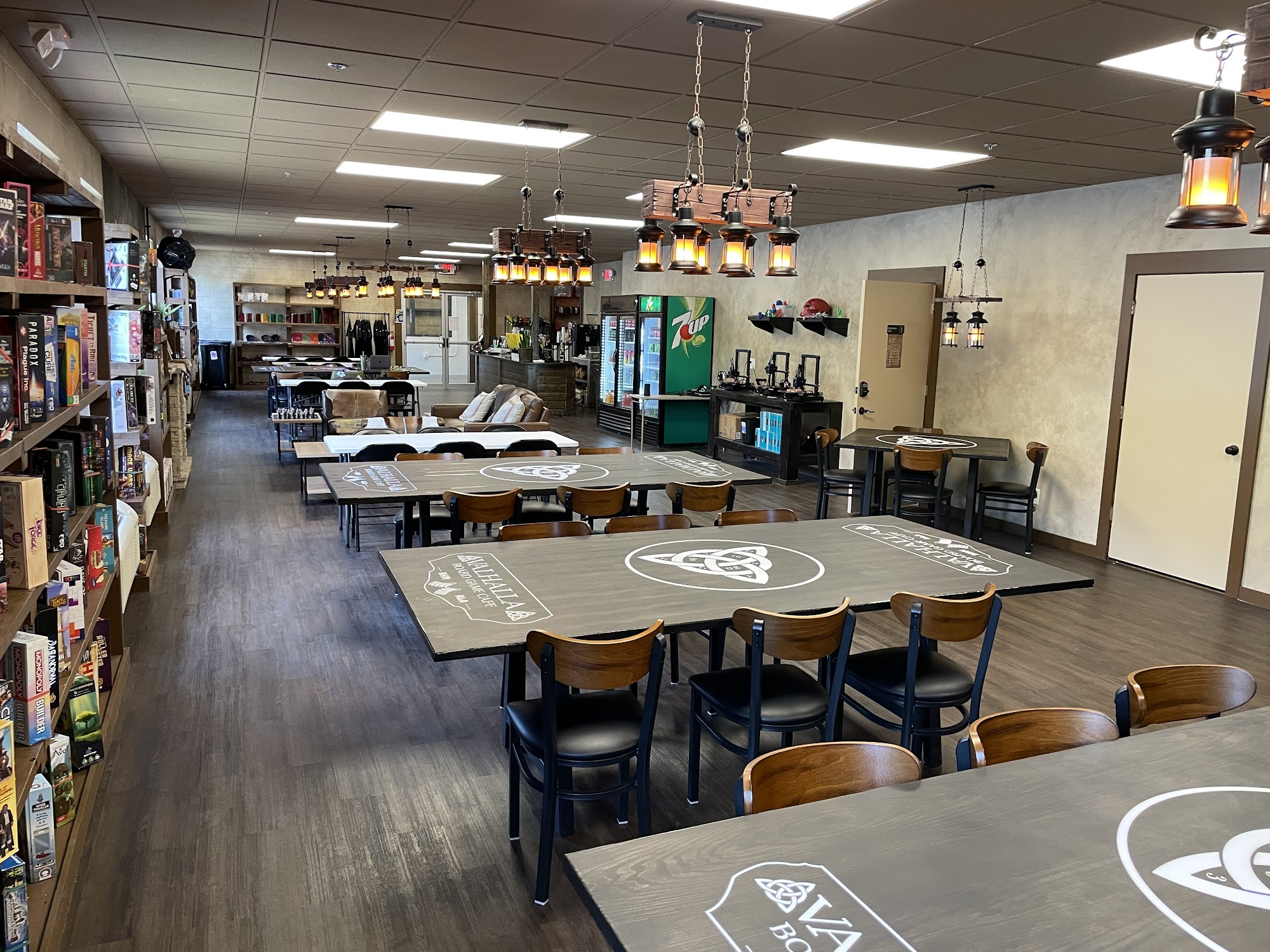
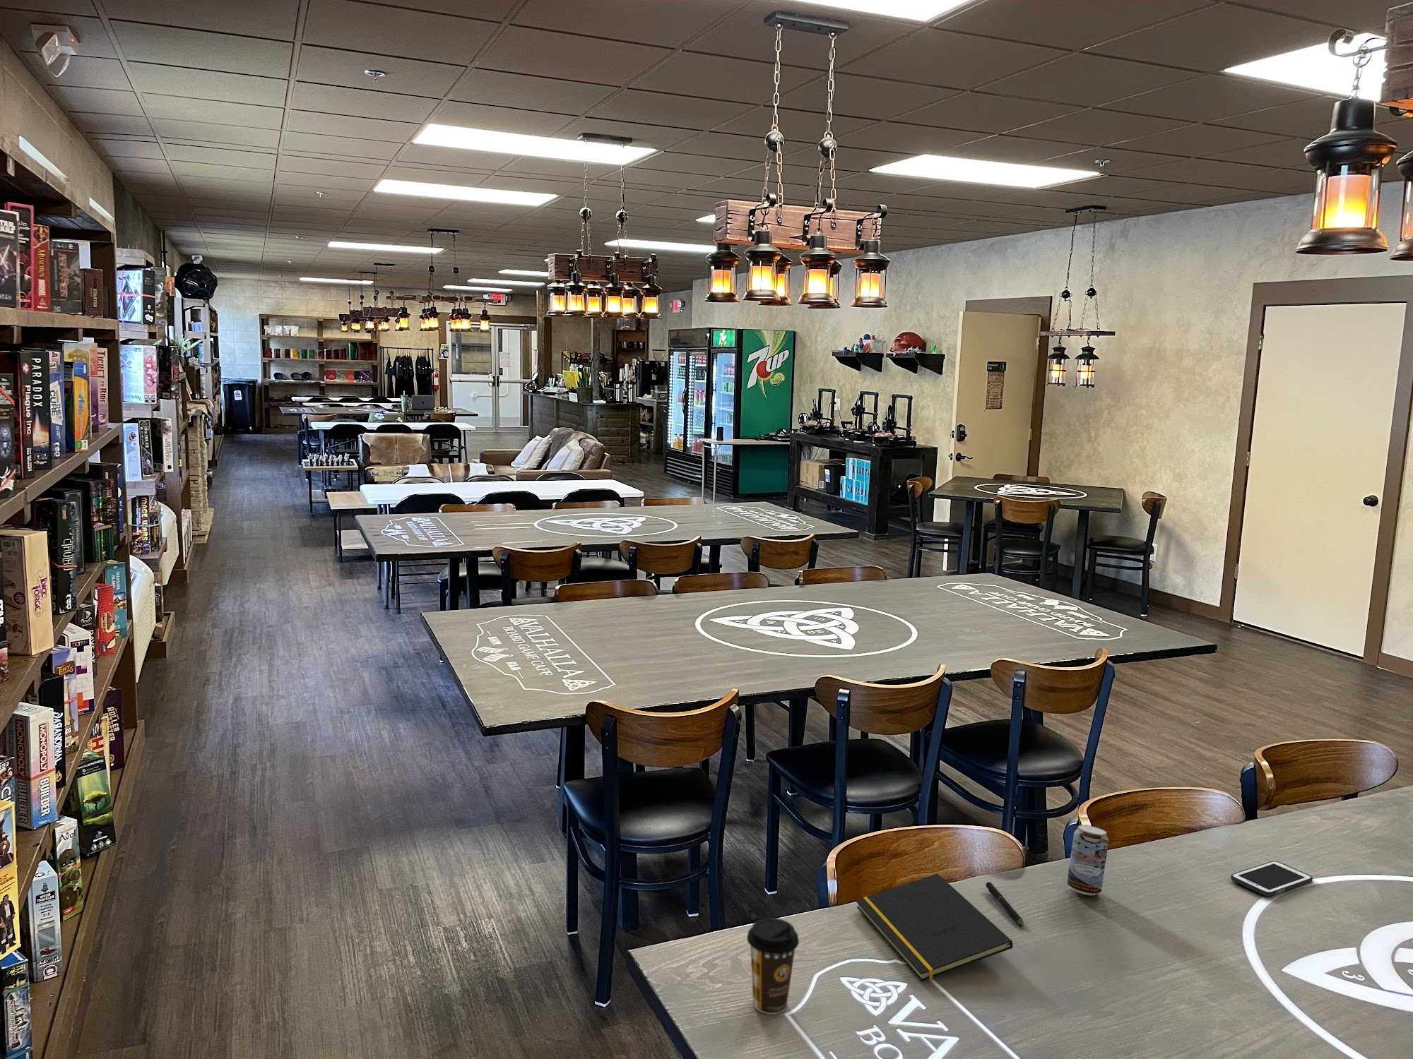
+ cell phone [1231,860,1313,898]
+ pen [985,881,1025,927]
+ beverage can [1066,824,1109,895]
+ notepad [856,872,1014,982]
+ coffee cup [747,917,800,1016]
